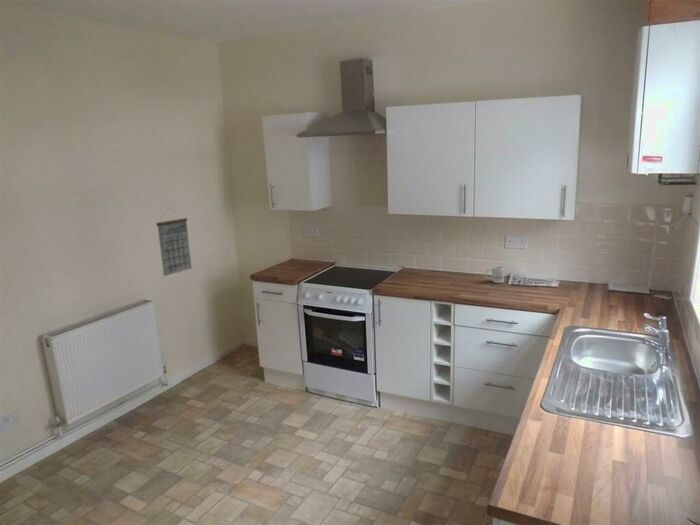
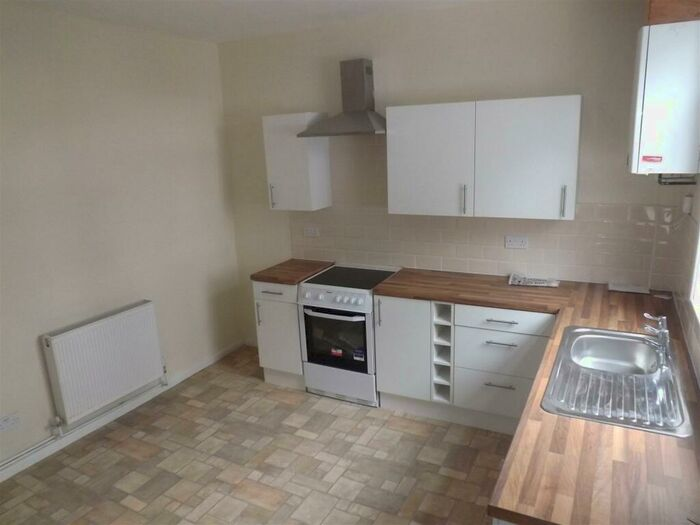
- mug [484,265,505,284]
- calendar [155,207,193,277]
